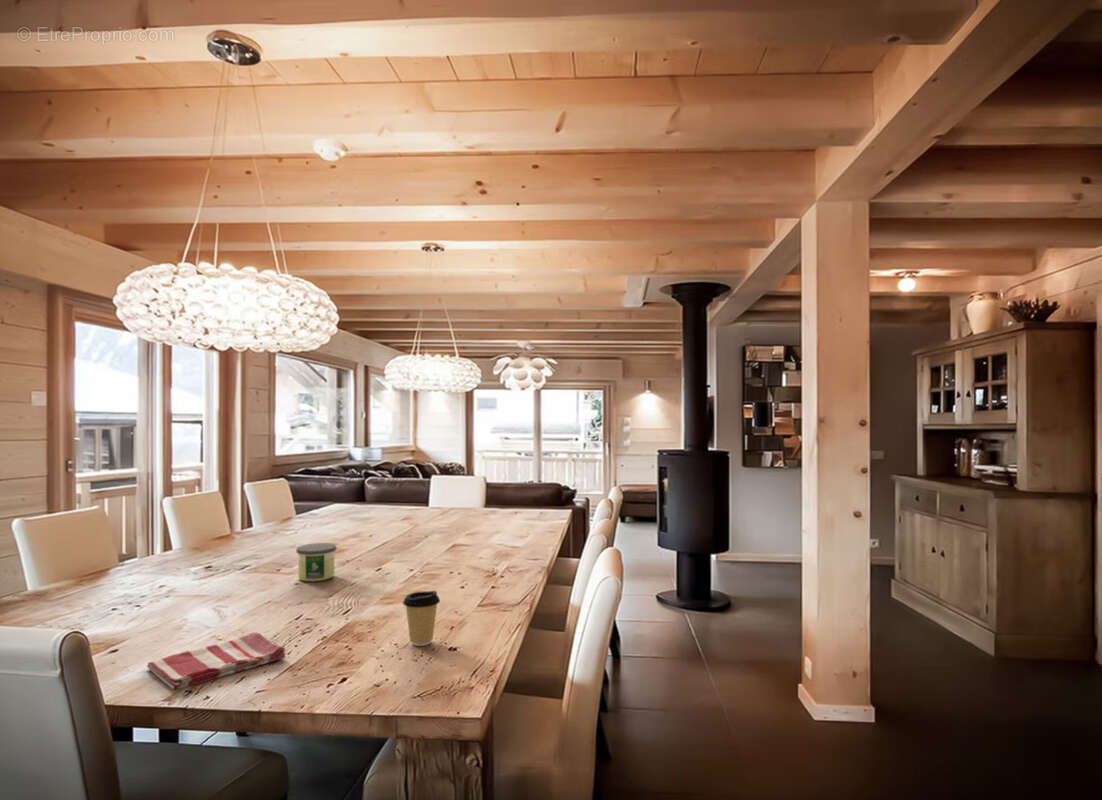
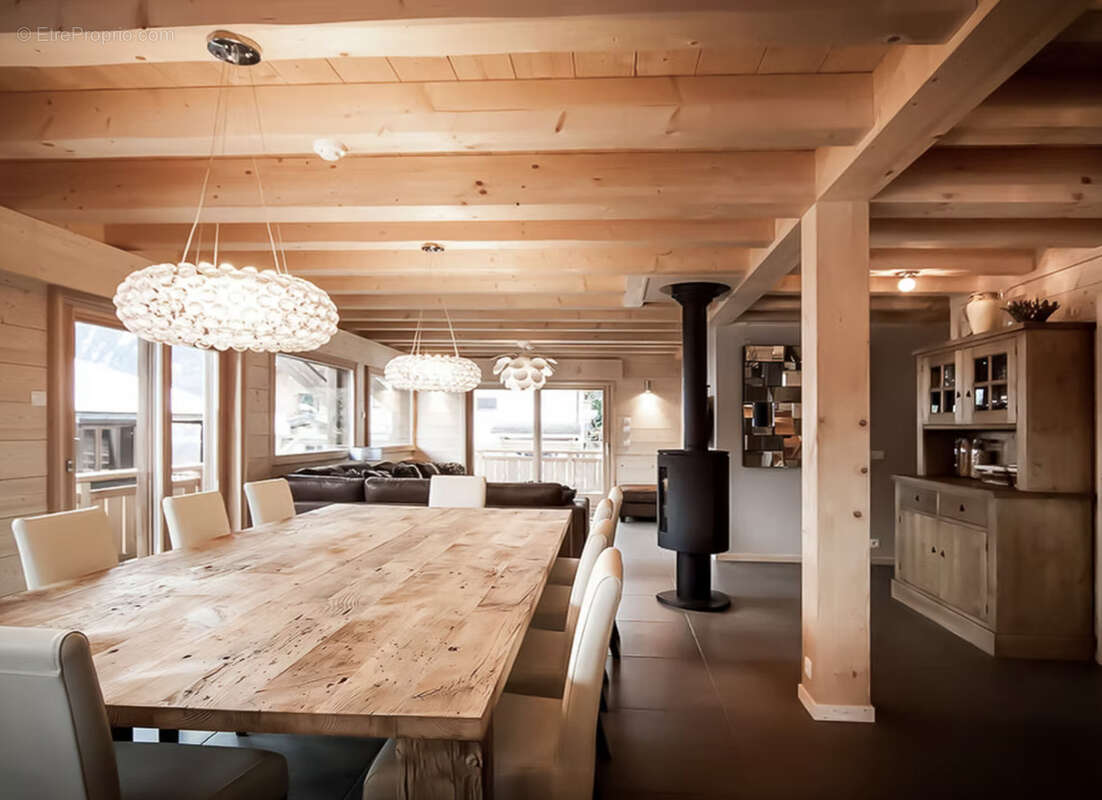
- candle [295,542,337,582]
- coffee cup [402,590,441,647]
- dish towel [146,631,286,691]
